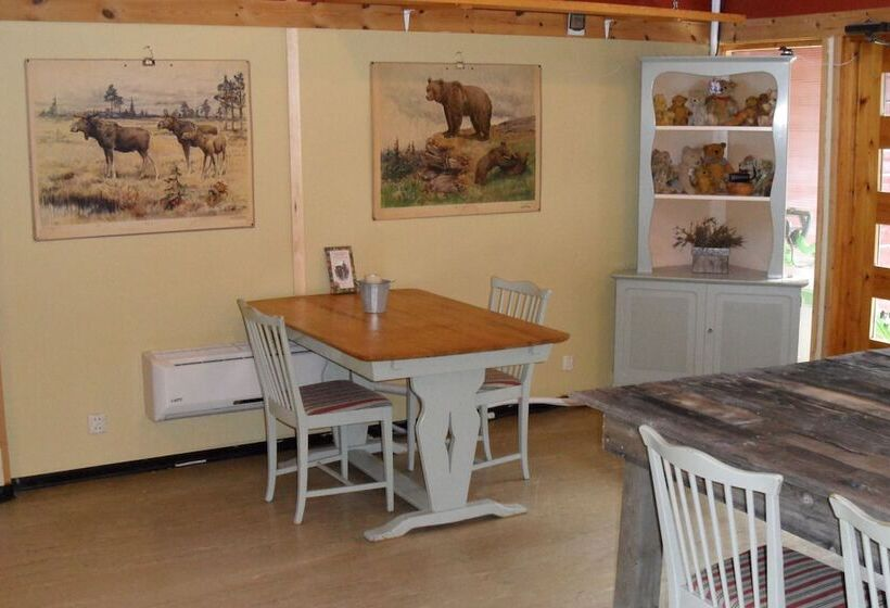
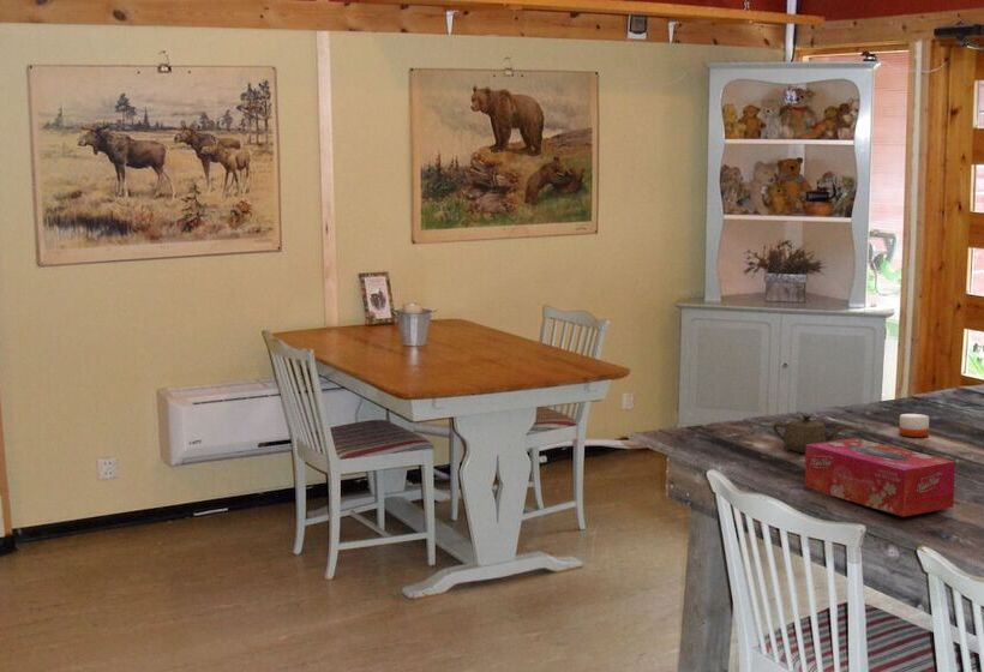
+ teapot [772,413,846,454]
+ tissue box [804,437,956,518]
+ candle [898,398,930,438]
